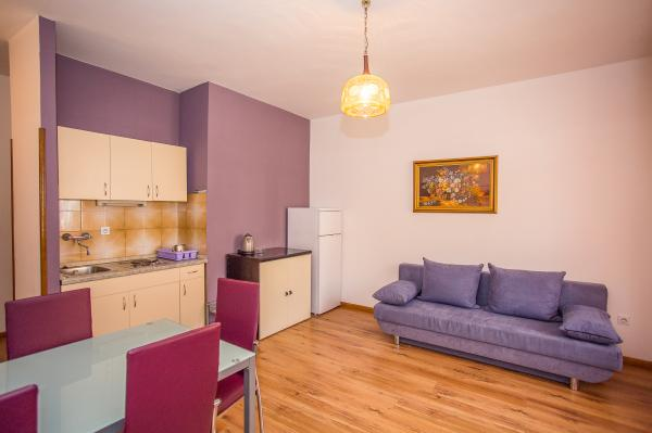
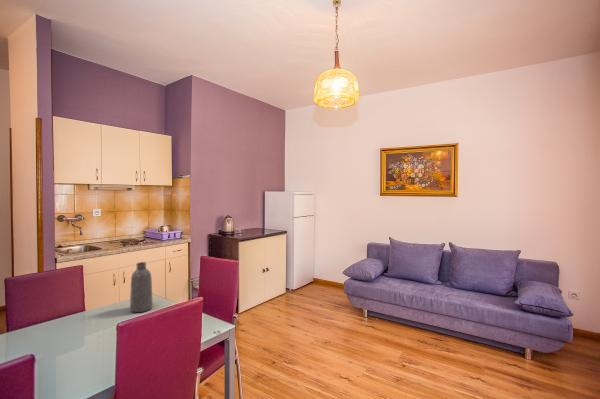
+ vase [129,261,154,313]
